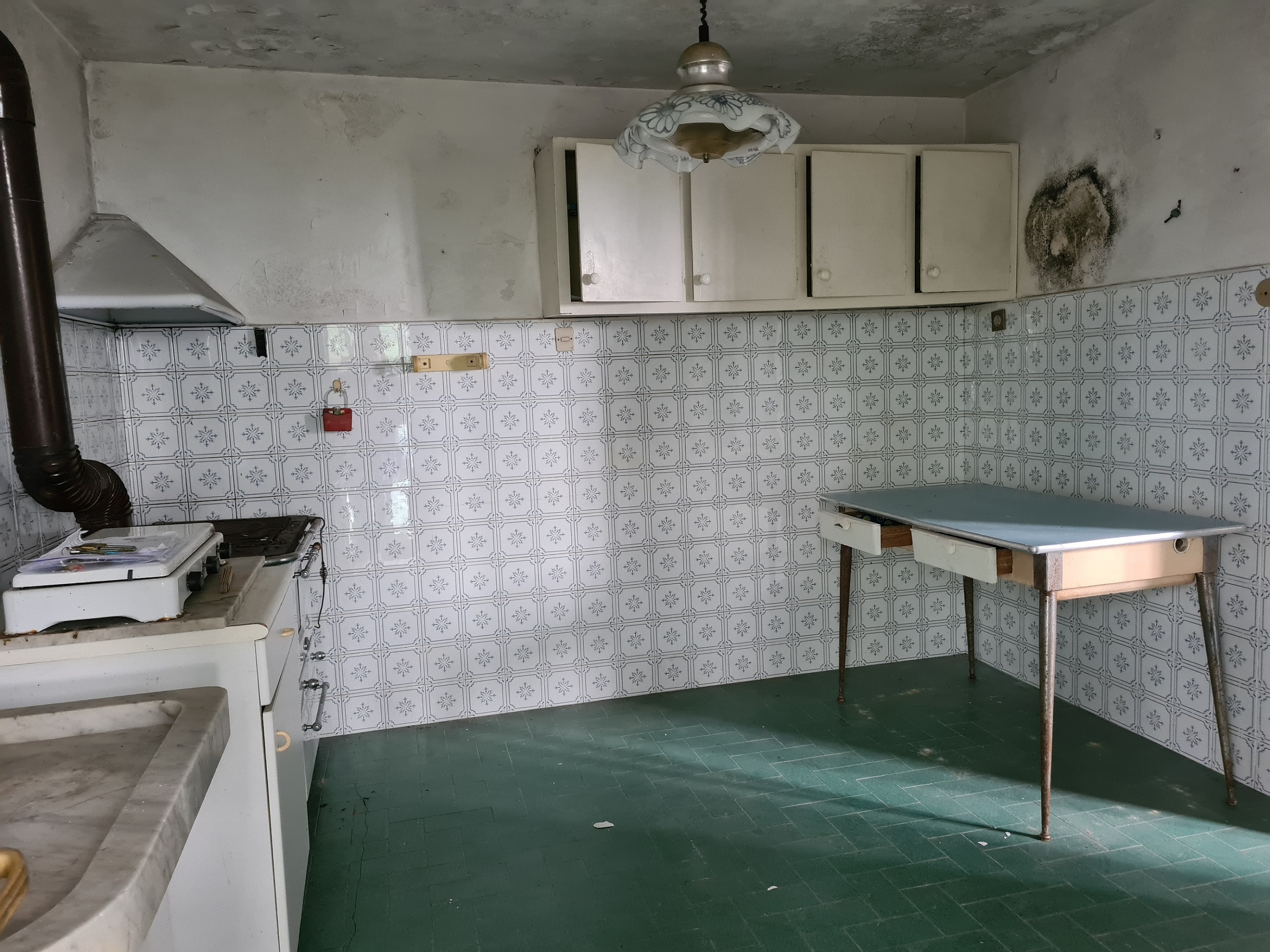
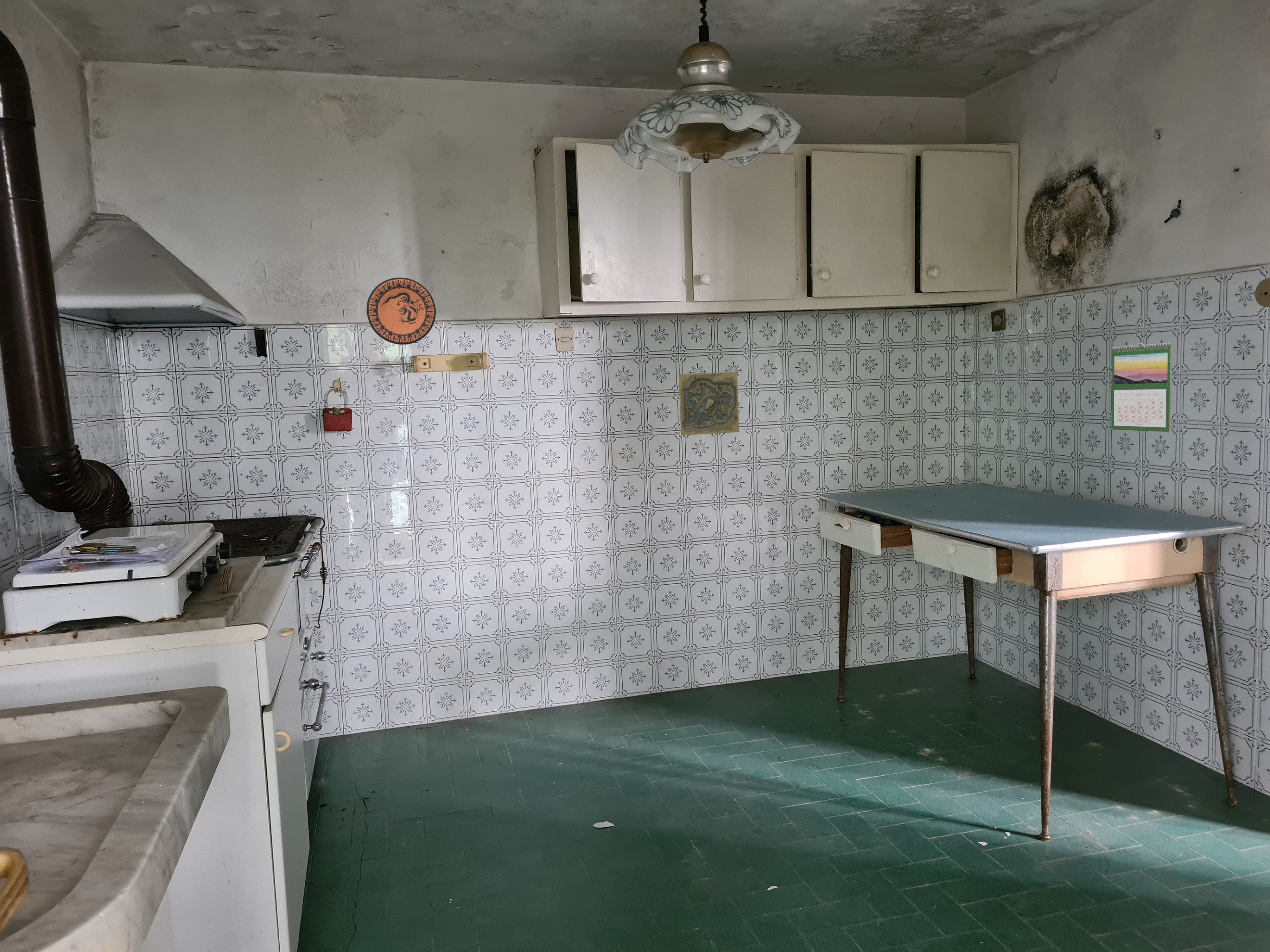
+ calendar [1111,342,1172,432]
+ decorative tile [678,371,739,436]
+ decorative plate [366,277,436,345]
